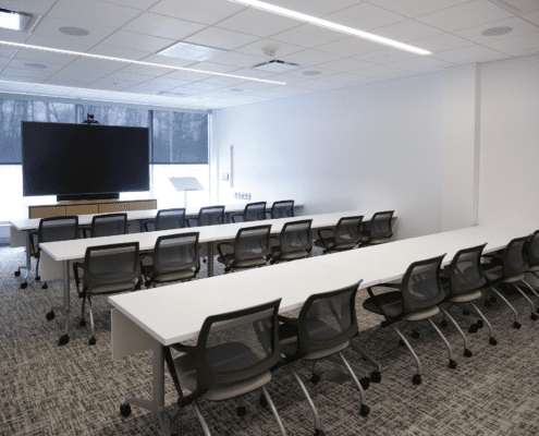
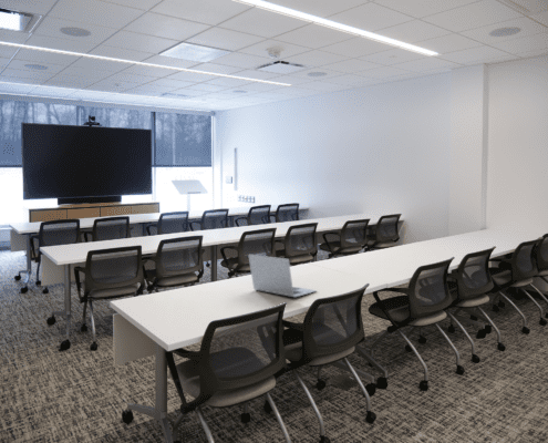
+ laptop [247,254,318,298]
